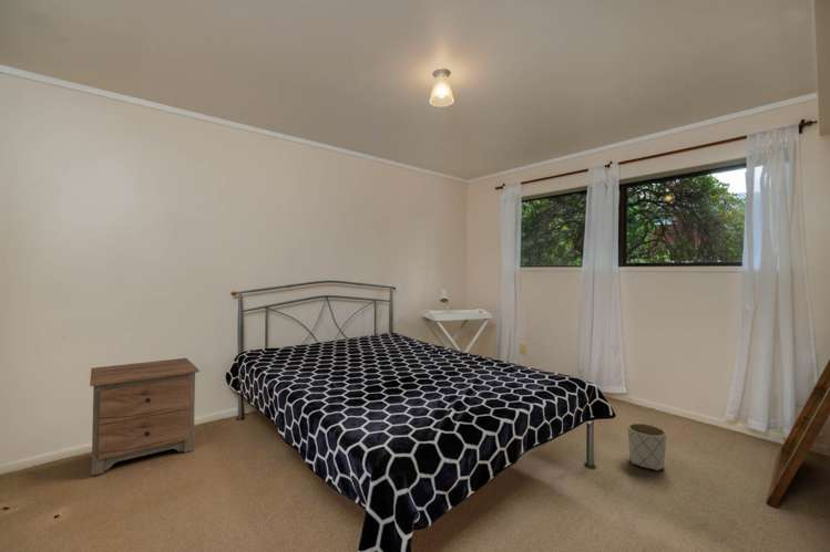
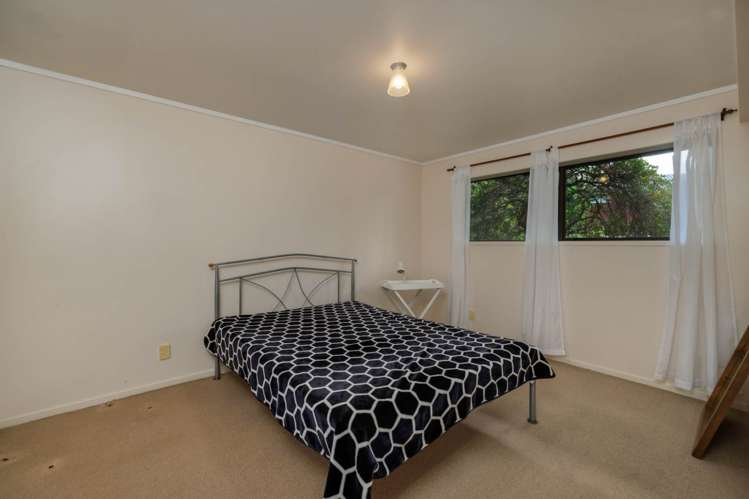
- nightstand [89,357,199,477]
- planter [627,423,667,472]
